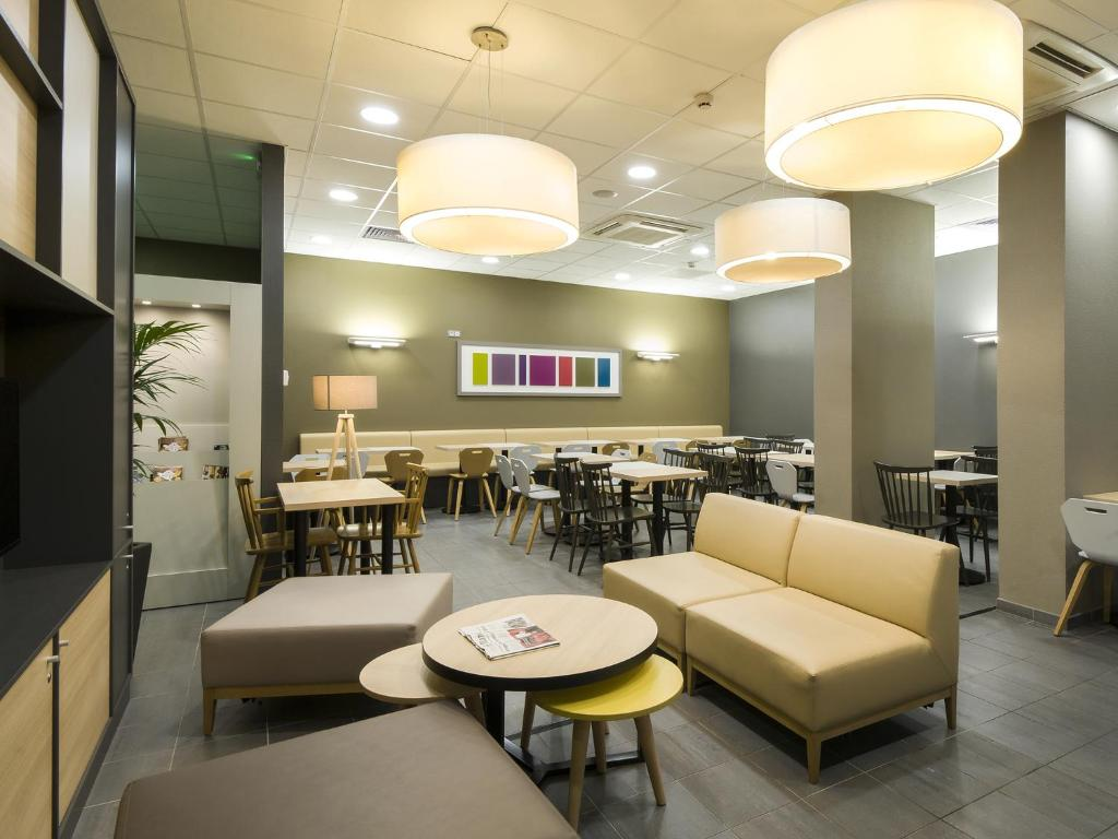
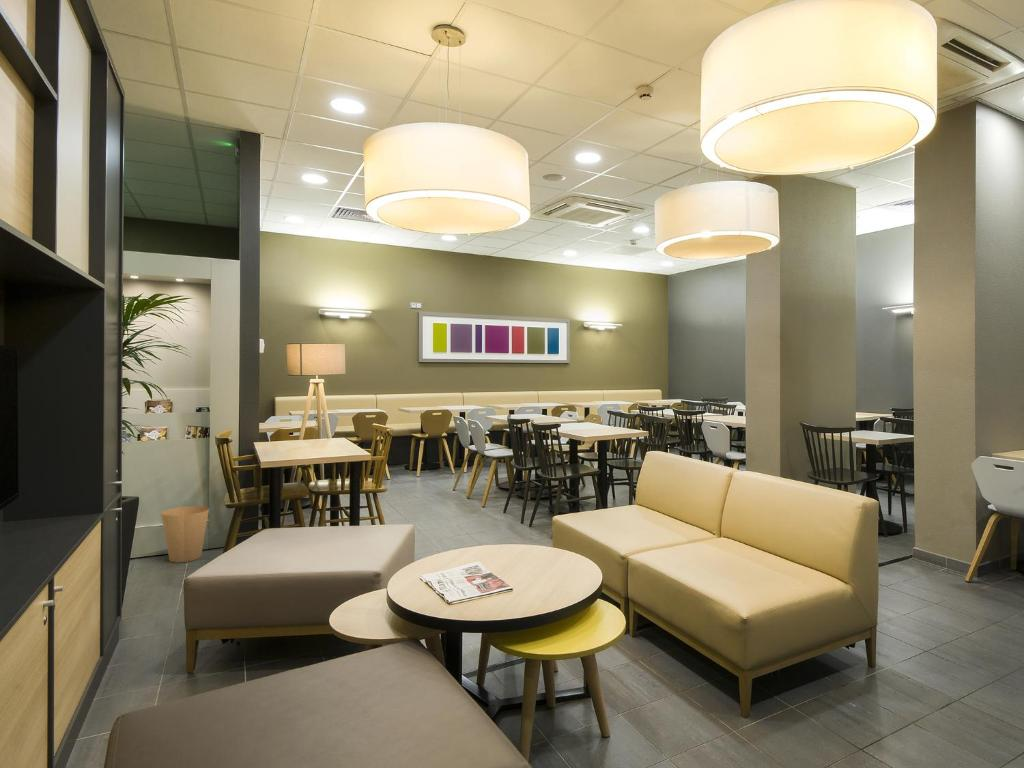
+ trash can [160,505,210,564]
